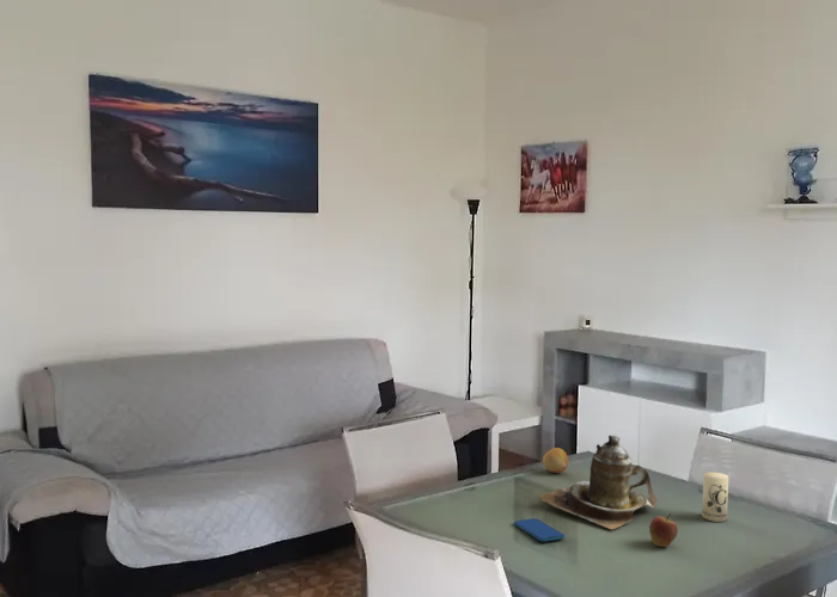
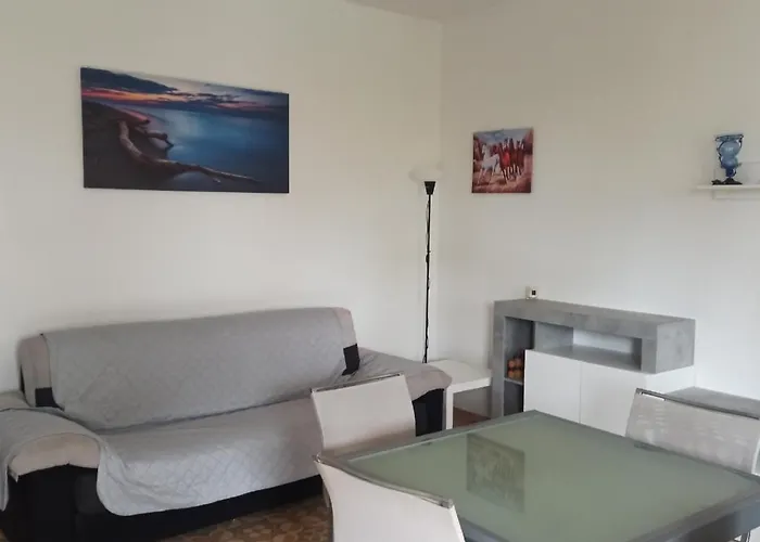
- teapot [538,435,658,530]
- candle [701,470,729,523]
- fruit [648,512,679,548]
- smartphone [513,517,566,543]
- fruit [542,447,569,474]
